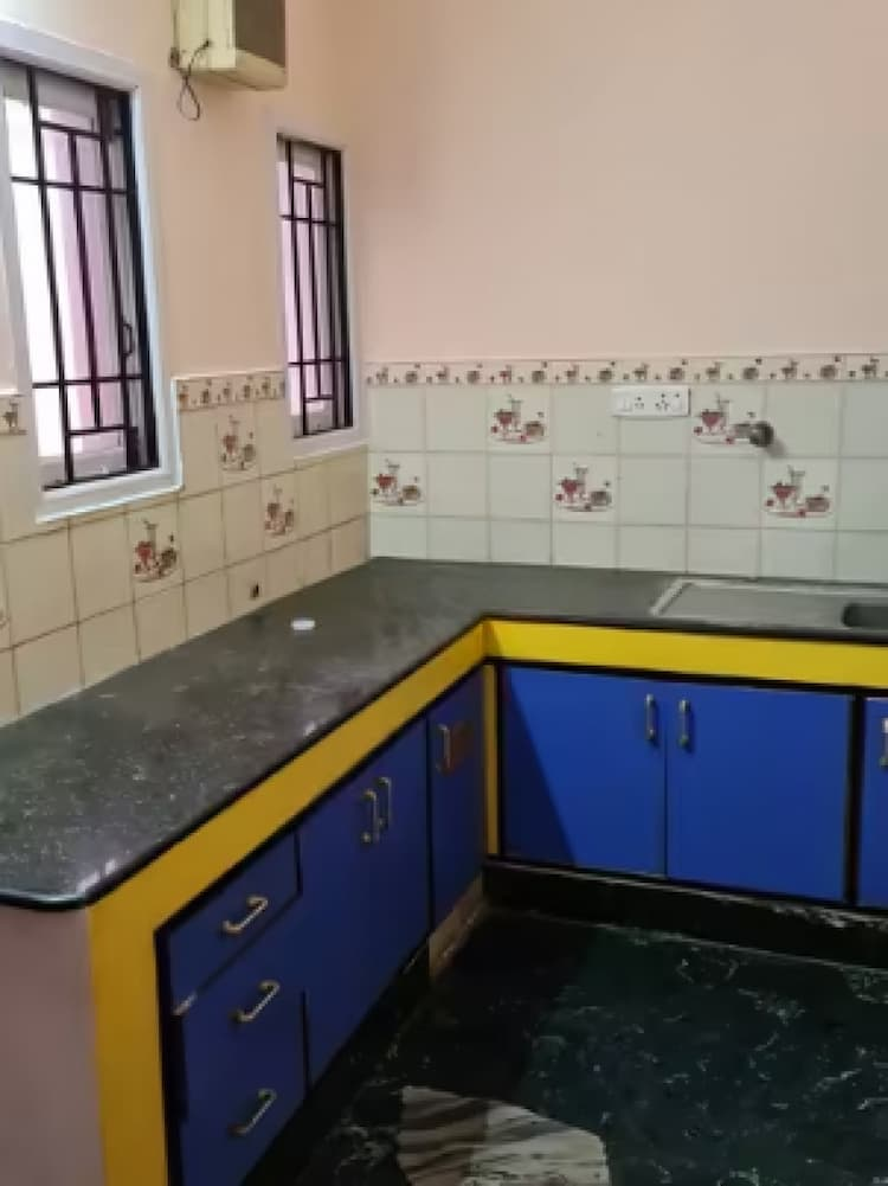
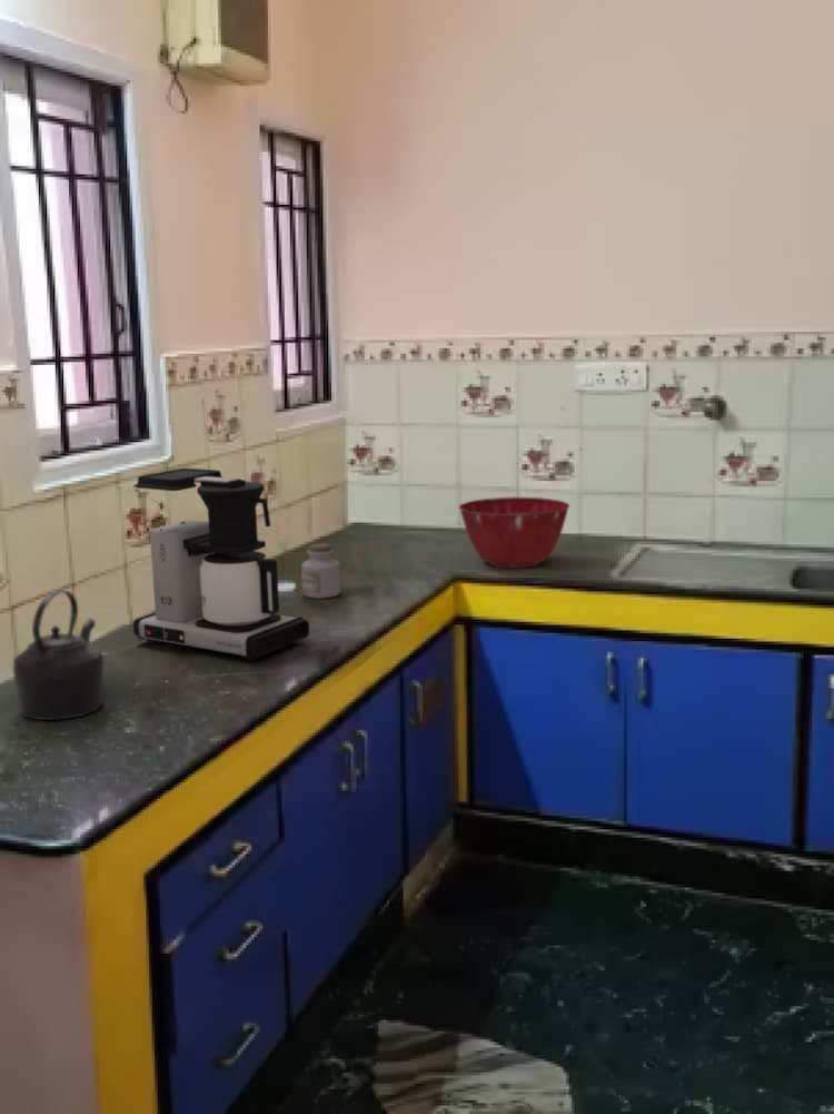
+ coffee maker [132,467,310,662]
+ jar [300,542,341,600]
+ kettle [12,589,105,721]
+ mixing bowl [457,496,572,570]
